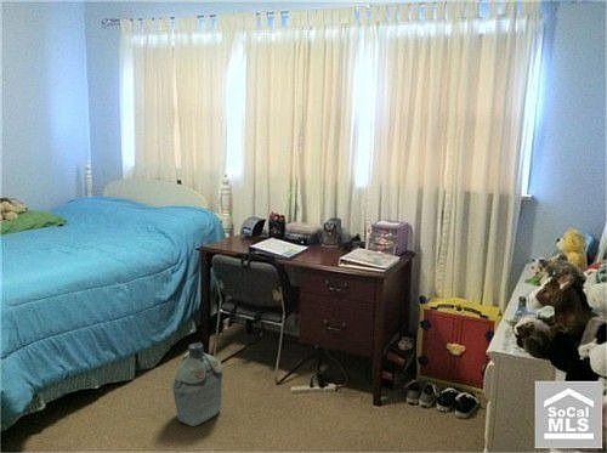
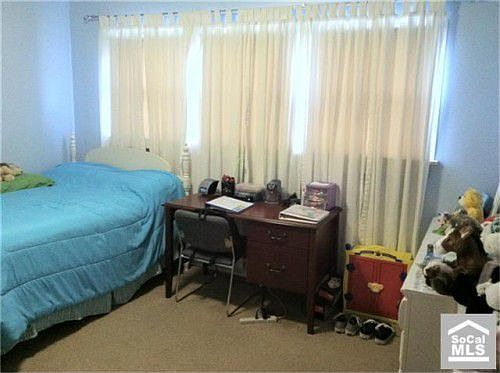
- military canteen [171,342,223,427]
